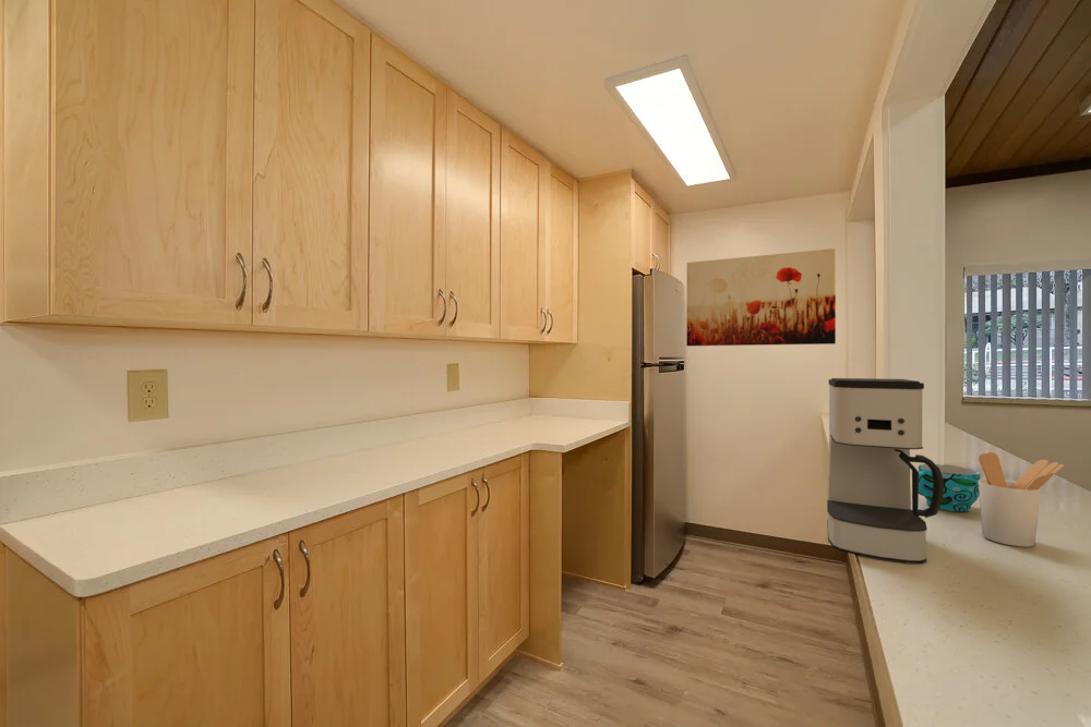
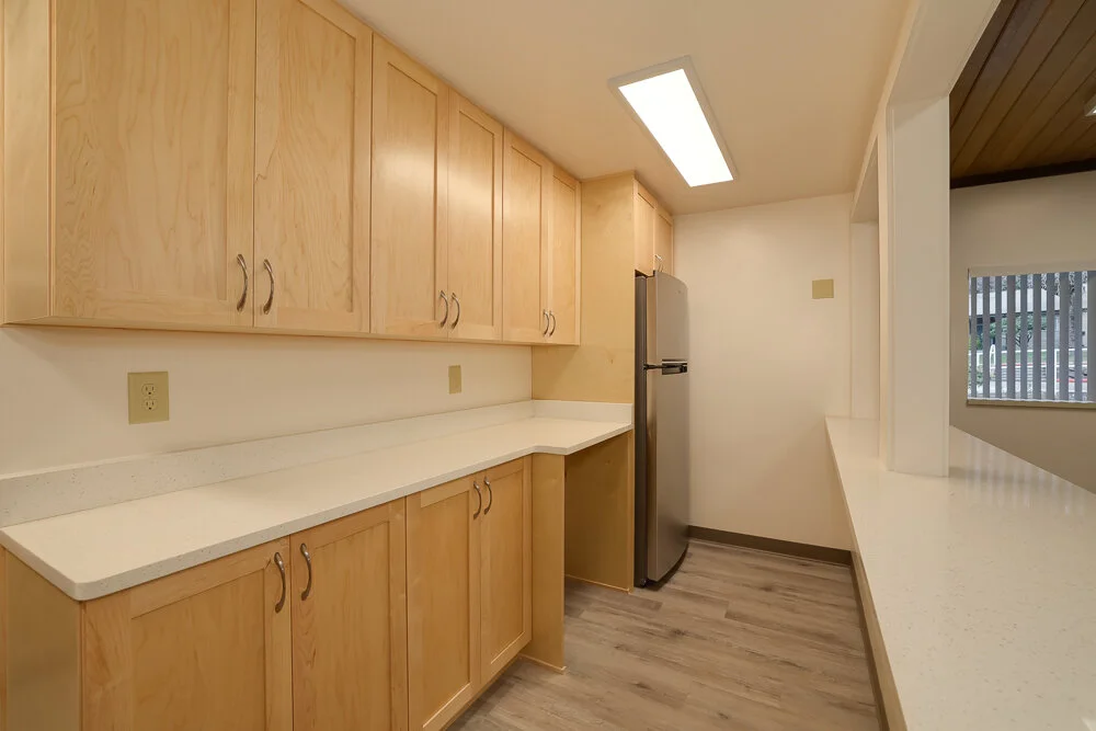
- coffee maker [826,377,944,565]
- wall art [685,247,837,347]
- utensil holder [978,451,1065,548]
- cup [918,463,982,512]
